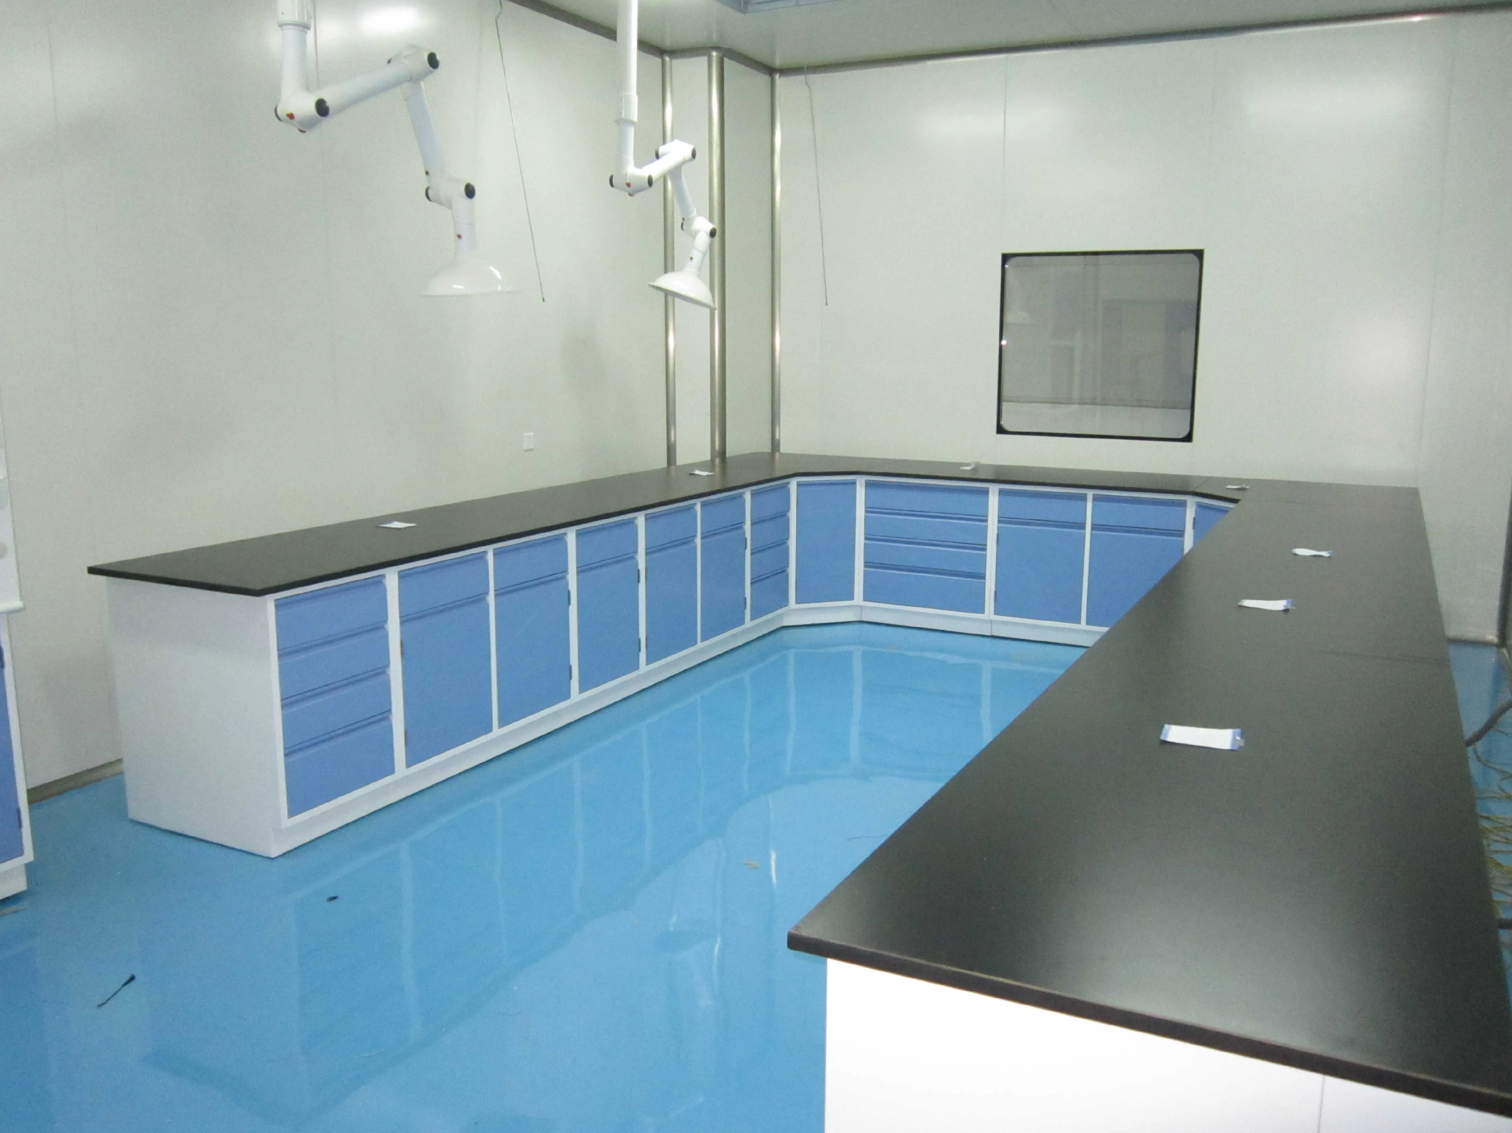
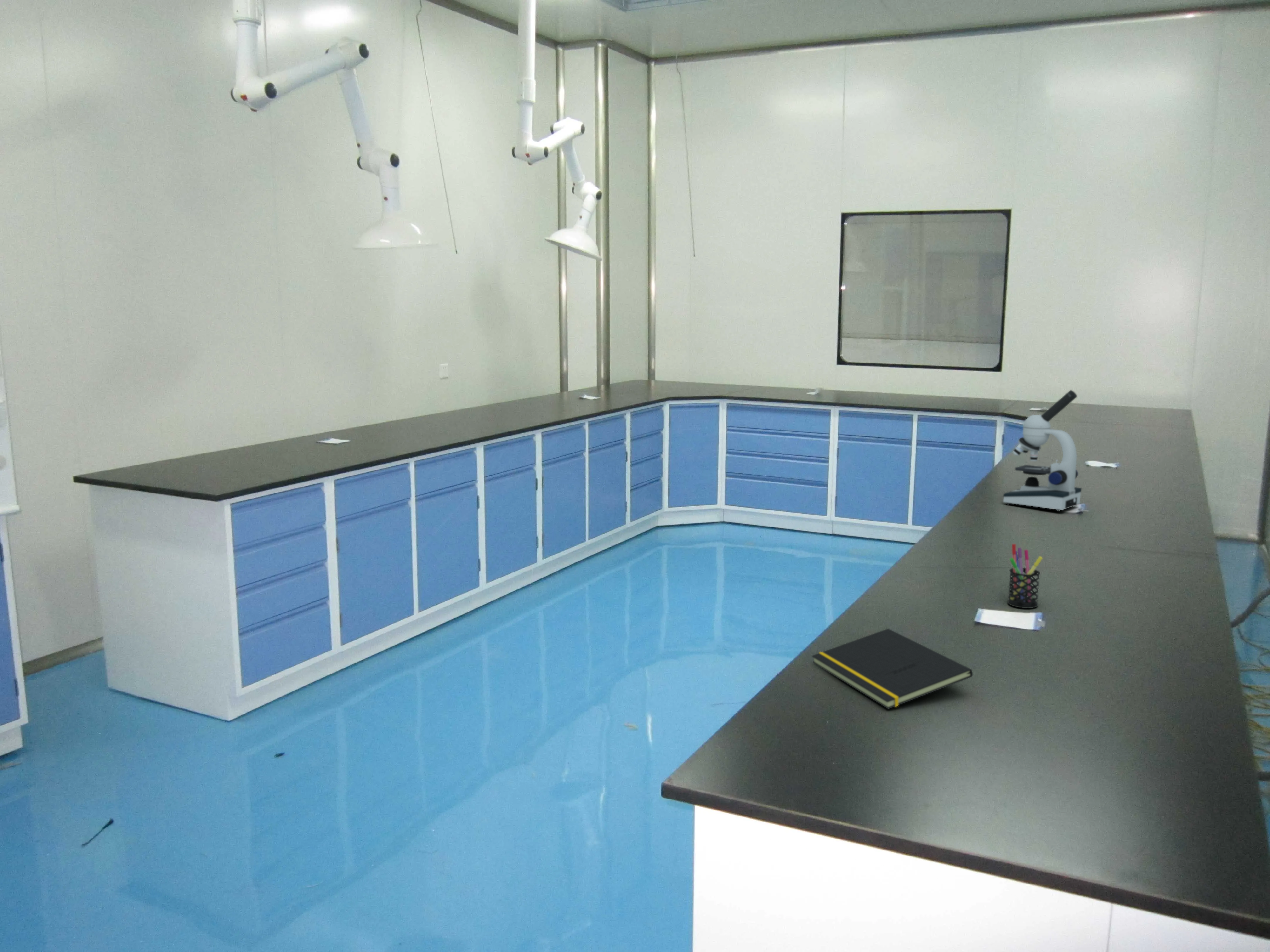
+ microscope [1003,390,1082,512]
+ notepad [811,628,973,709]
+ pen holder [1007,544,1043,609]
